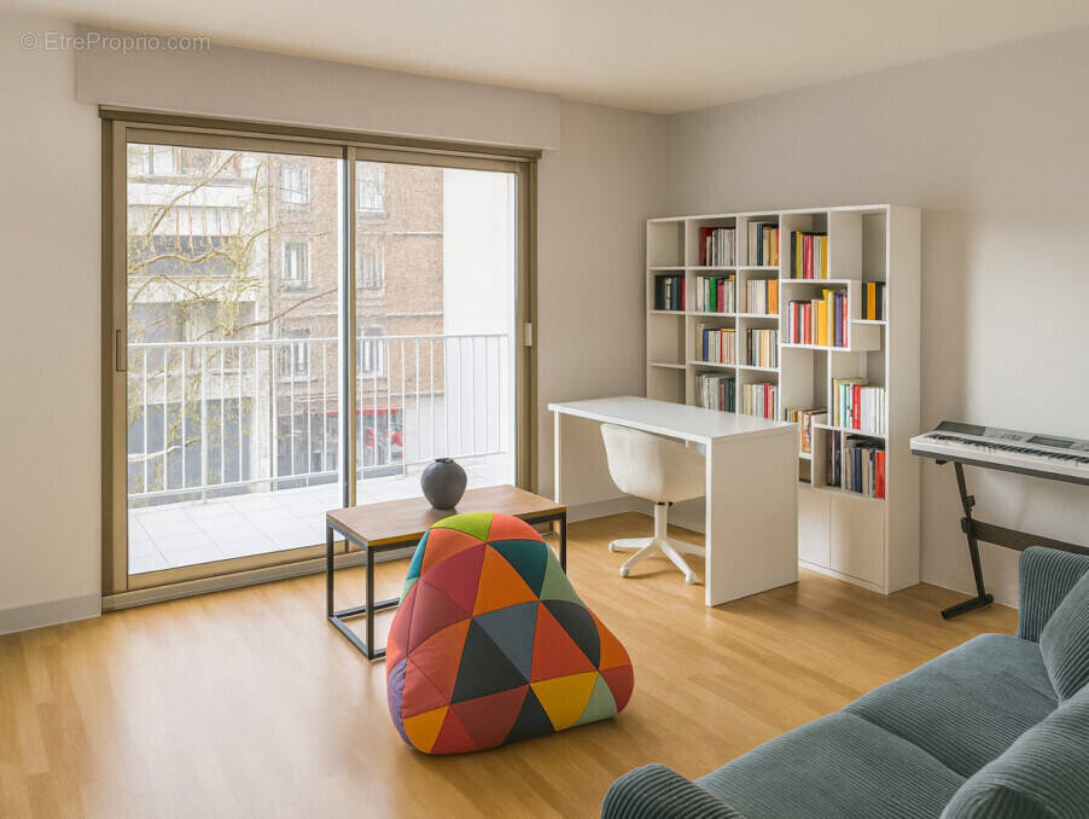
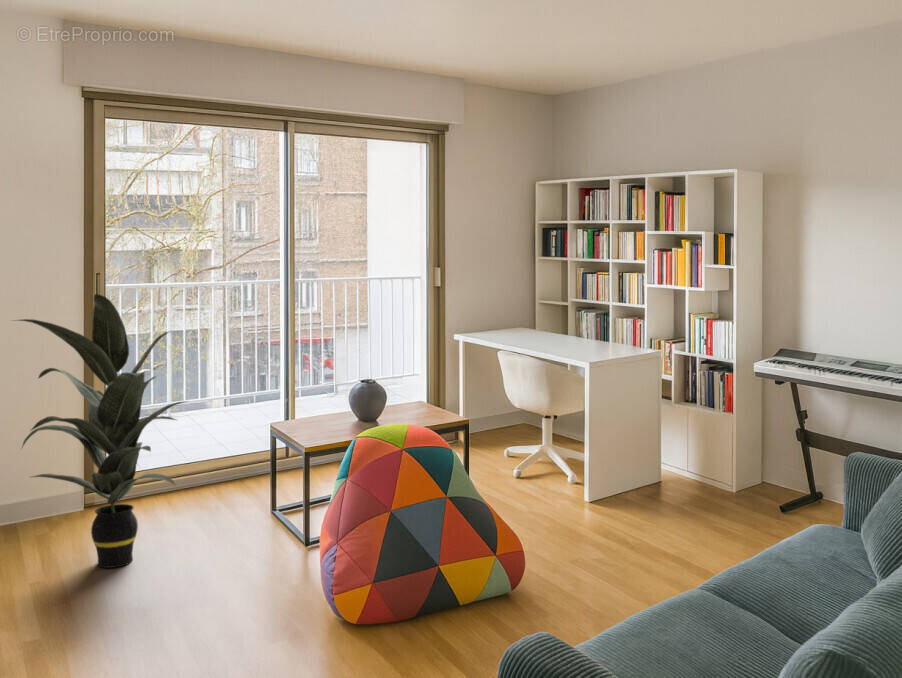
+ indoor plant [10,293,189,569]
